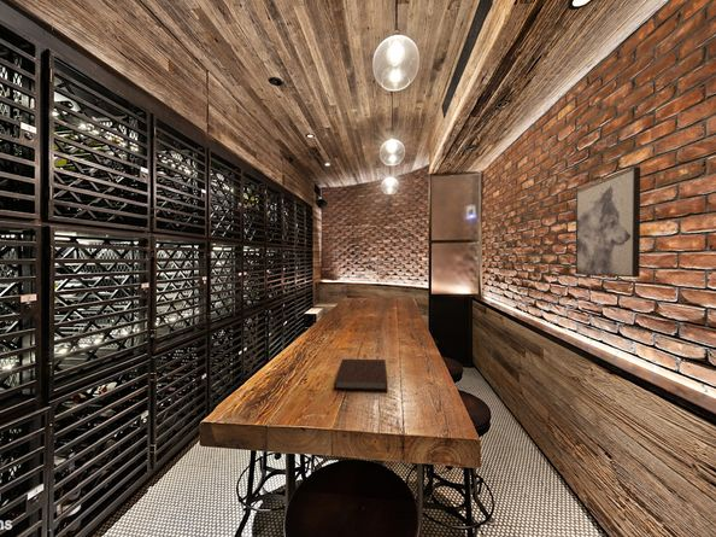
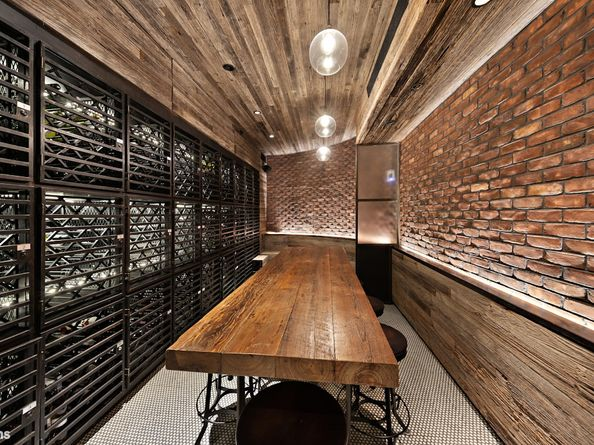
- wall art [574,165,641,279]
- notebook [333,358,389,392]
